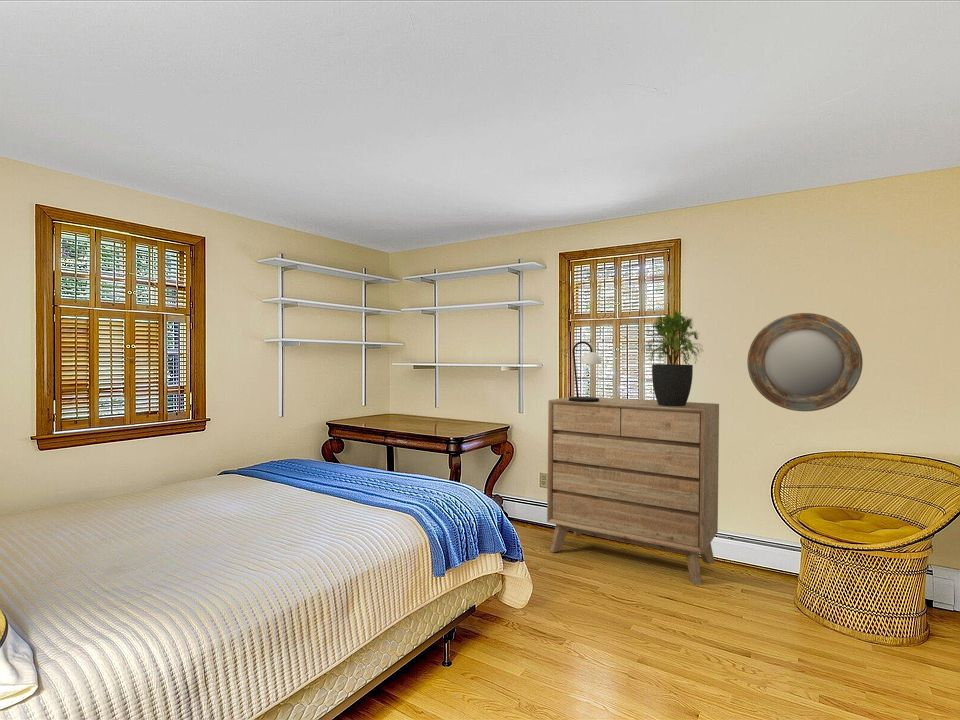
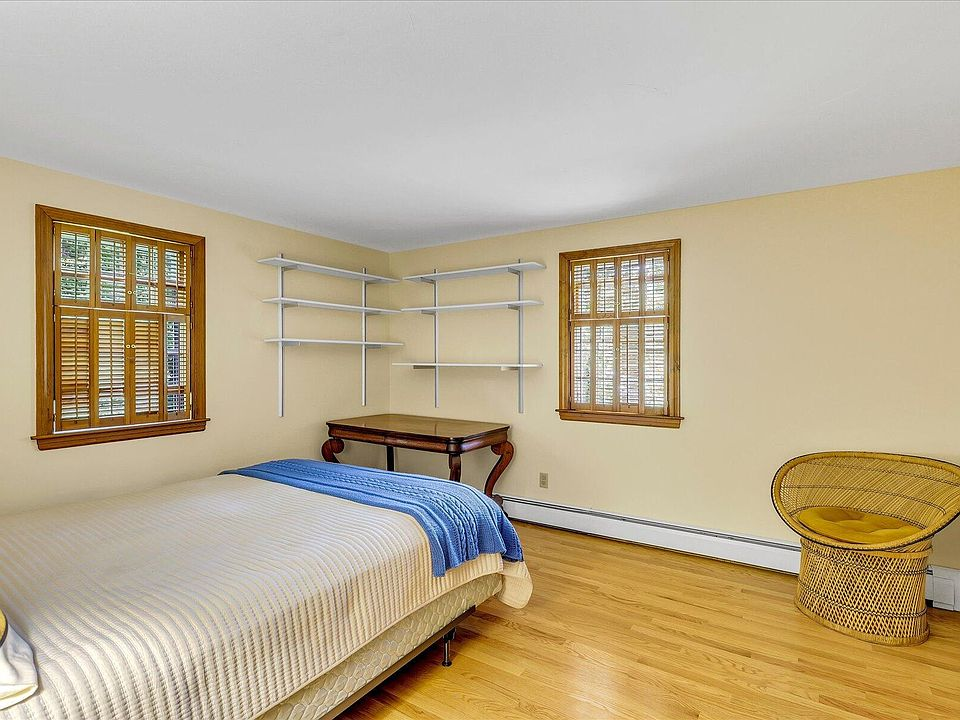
- home mirror [746,312,864,412]
- potted plant [641,309,703,406]
- table lamp [569,341,602,402]
- dresser [546,395,720,586]
